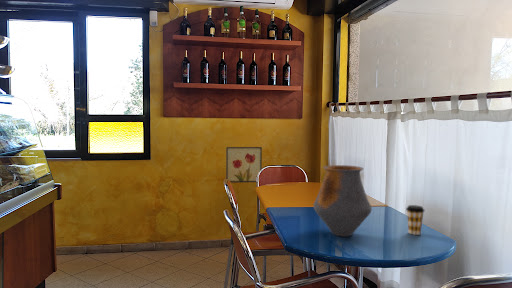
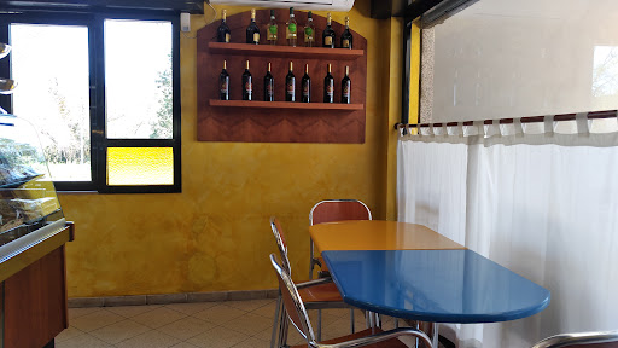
- coffee cup [405,204,426,236]
- wall art [225,146,263,184]
- vase [313,164,373,238]
